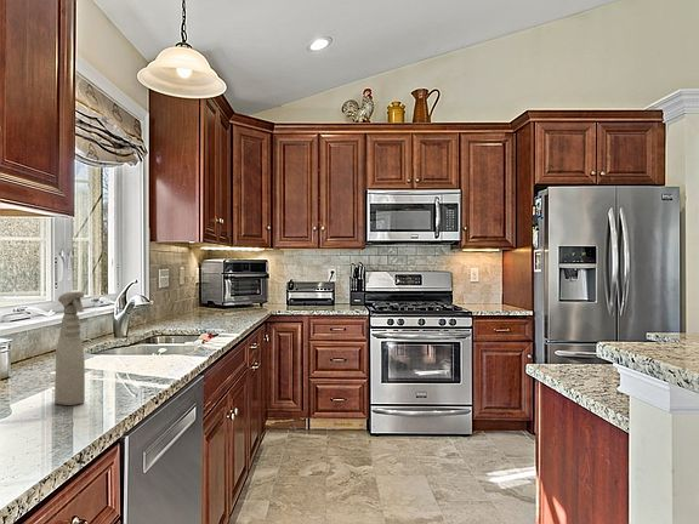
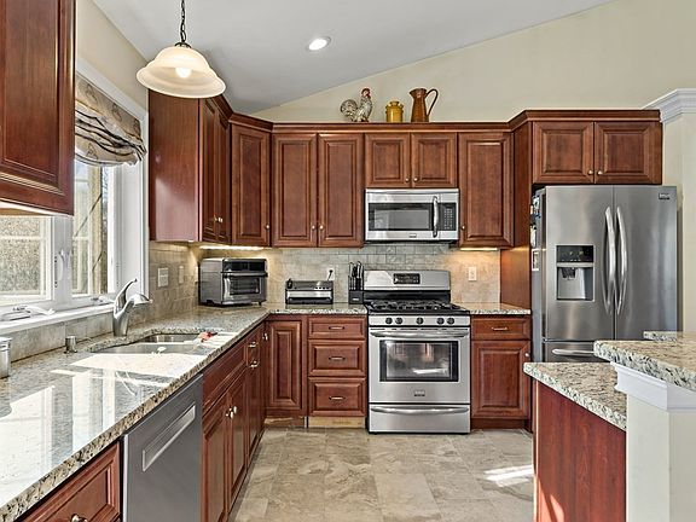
- spray bottle [53,291,86,406]
